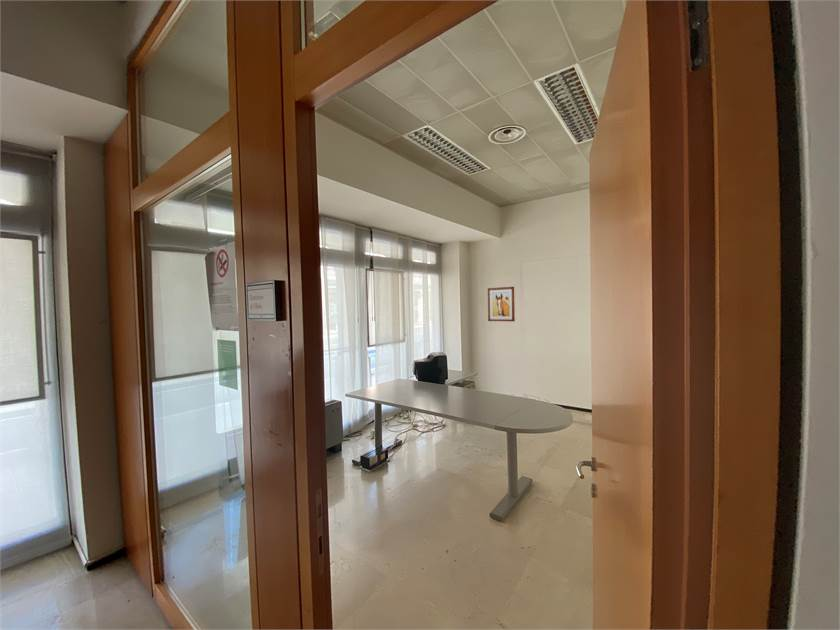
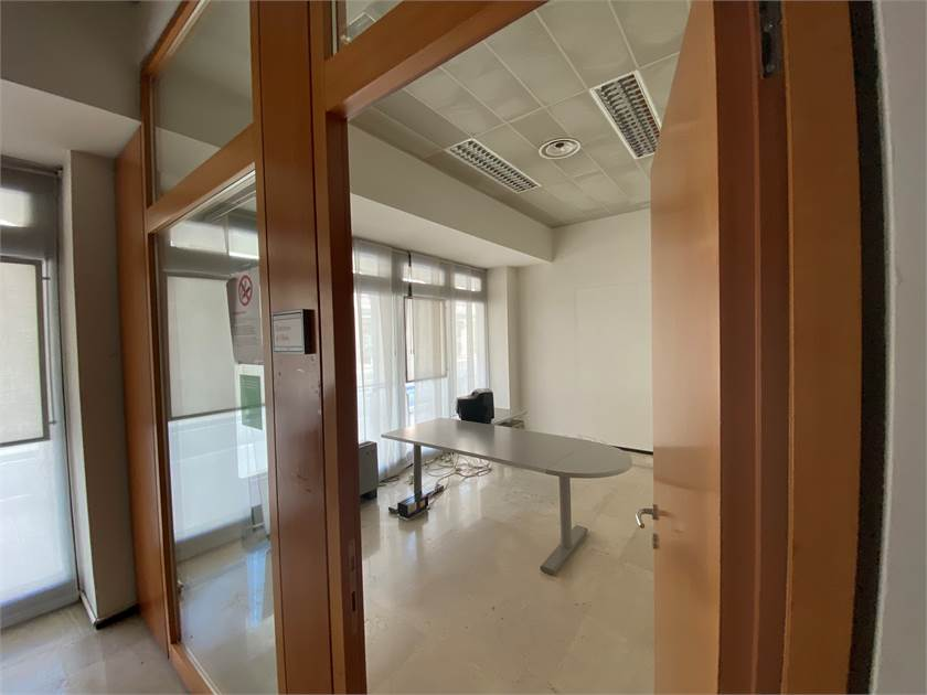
- wall art [487,286,516,322]
